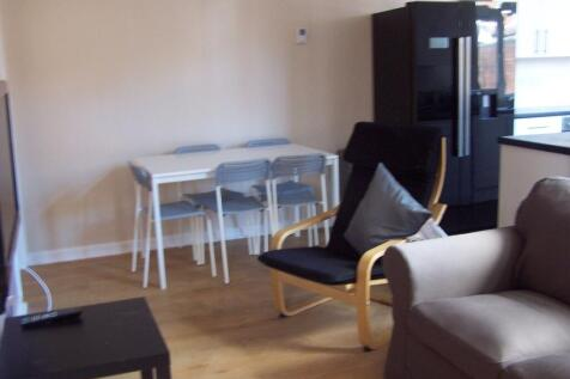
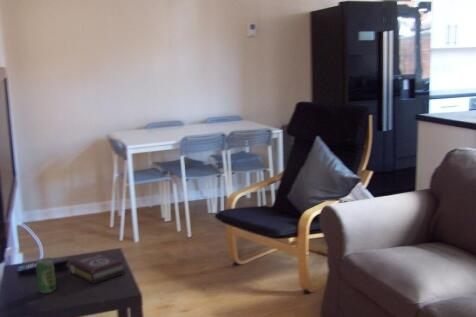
+ book [68,253,126,285]
+ beverage can [35,257,57,294]
